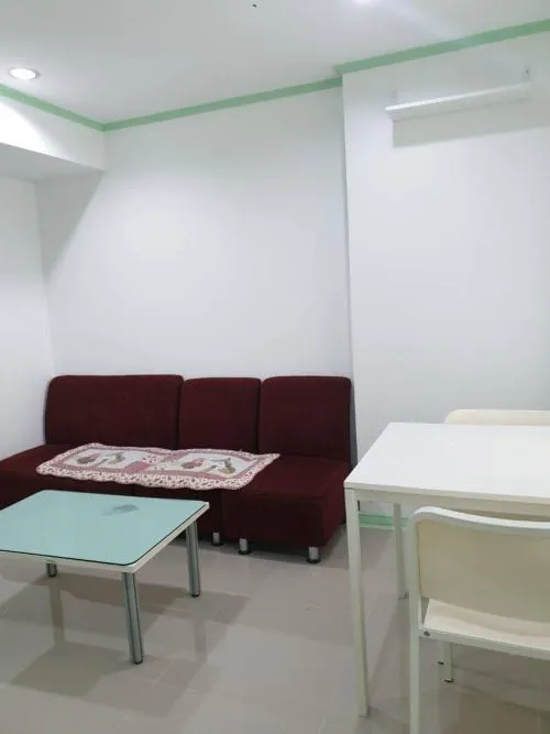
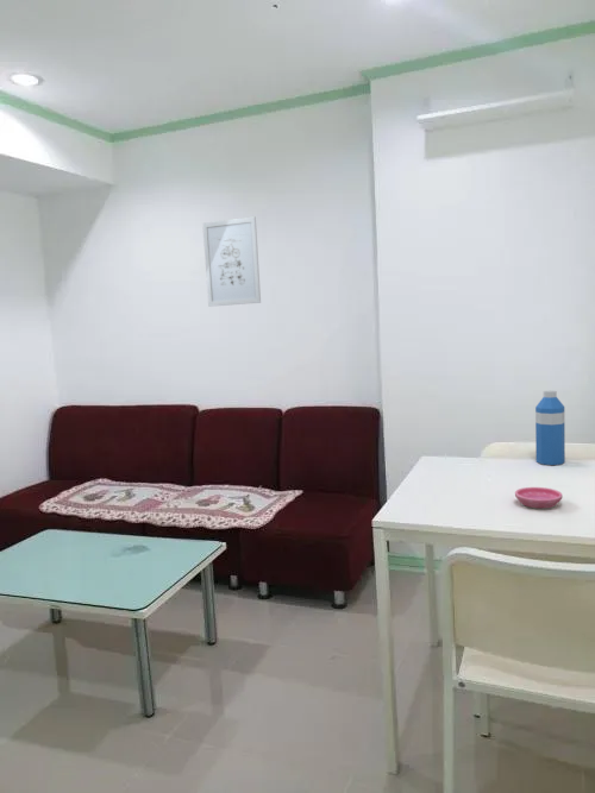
+ water bottle [534,390,566,466]
+ saucer [514,486,564,510]
+ wall art [201,215,262,308]
